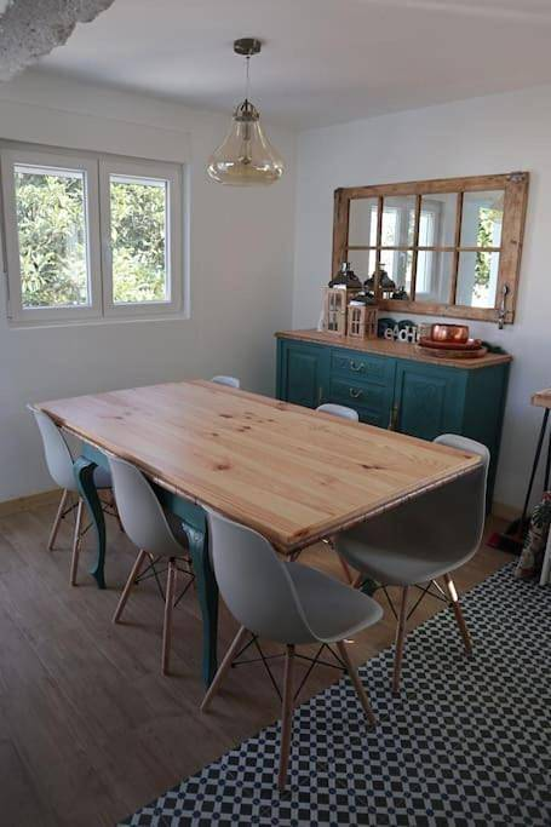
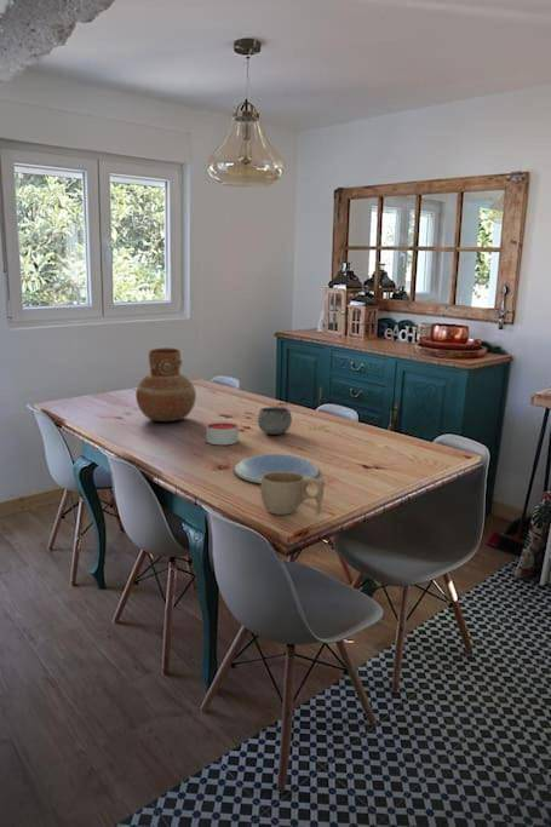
+ candle [205,420,240,446]
+ plate [233,453,321,484]
+ cup [260,472,326,516]
+ vase [134,348,197,423]
+ bowl [257,406,293,436]
